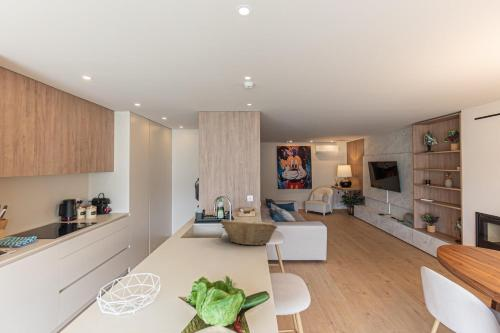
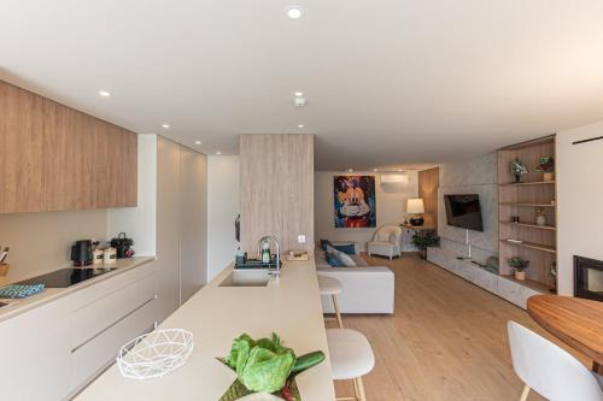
- fruit basket [219,219,279,246]
